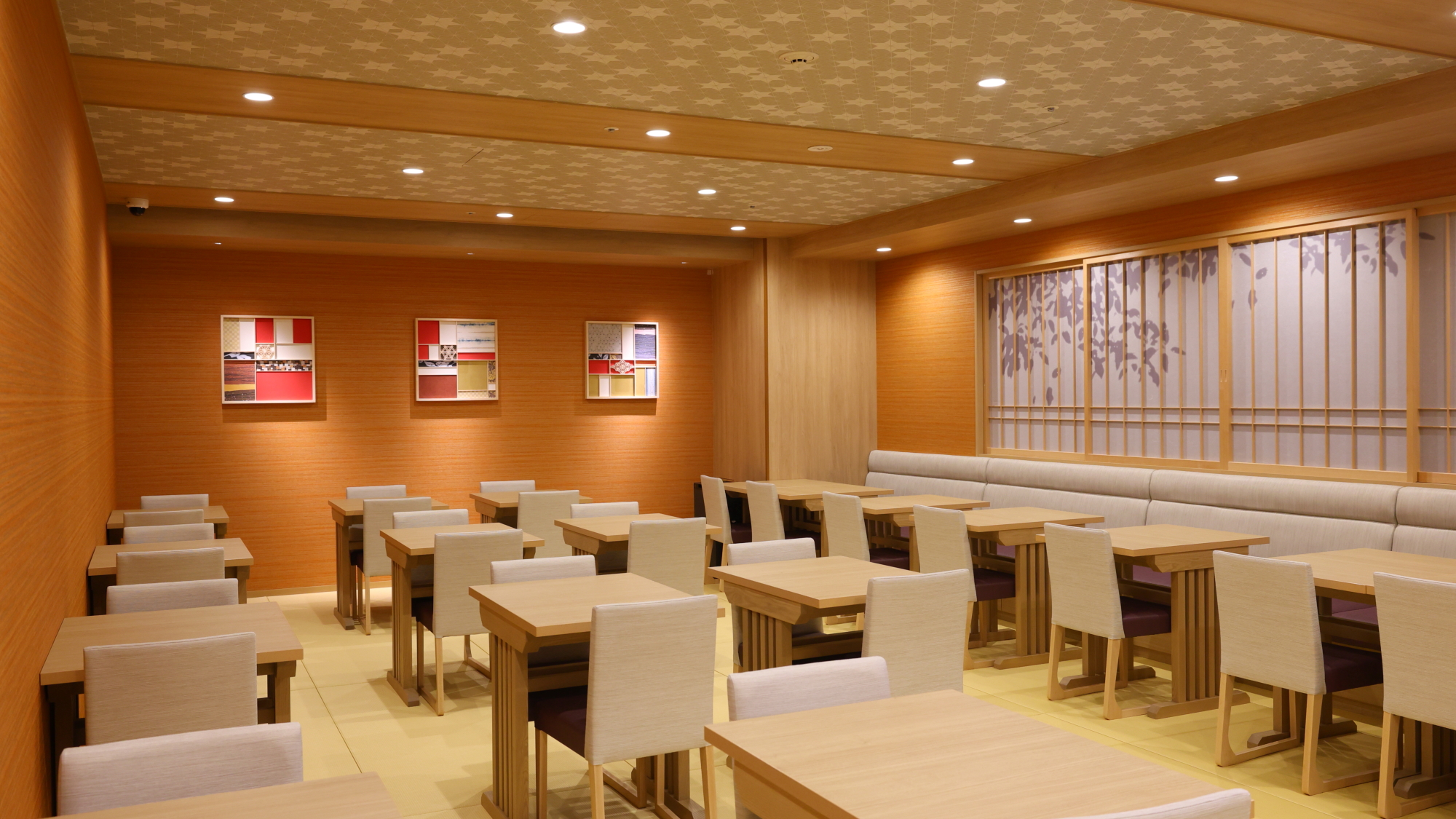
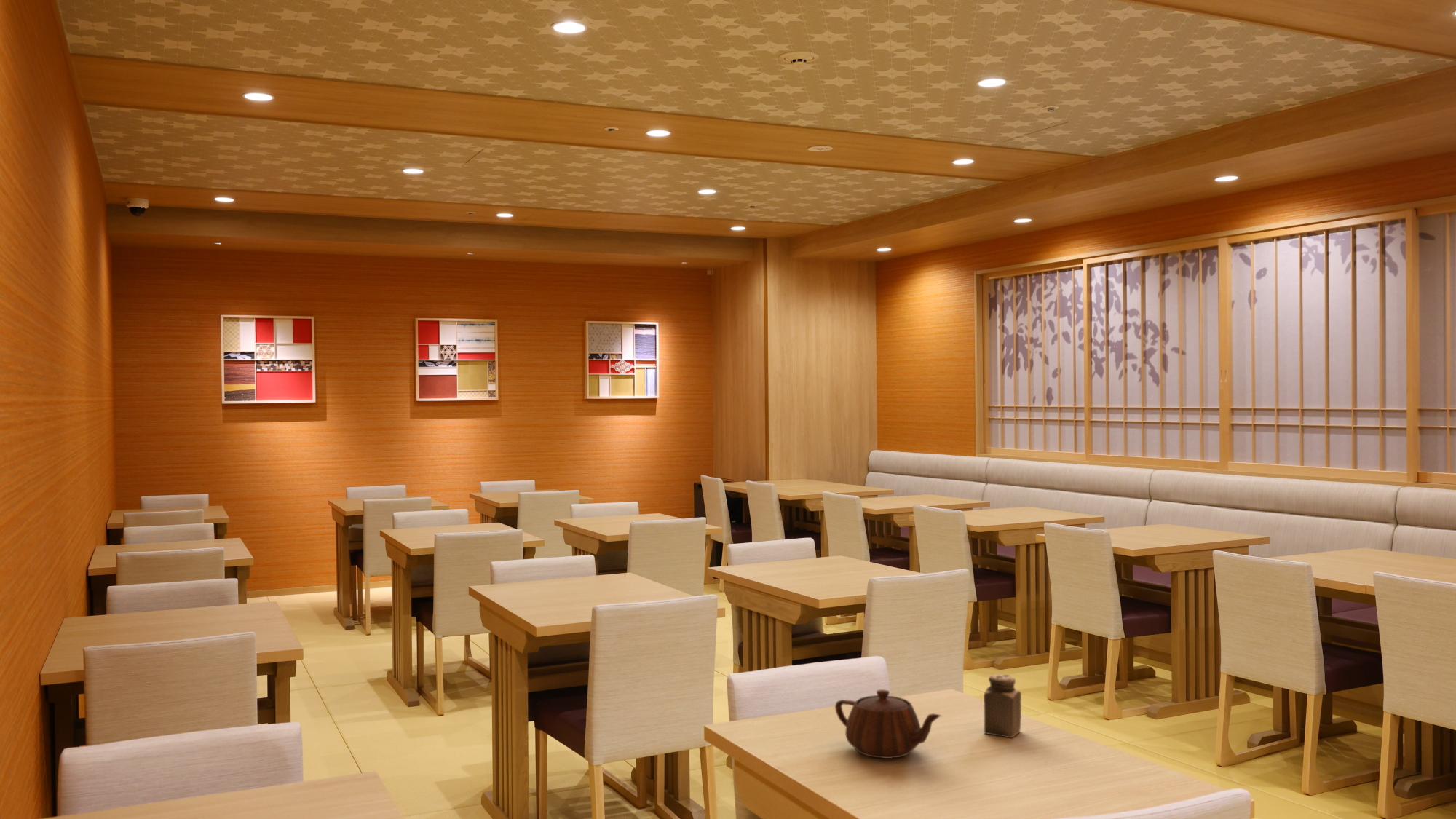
+ salt shaker [983,673,1022,739]
+ teapot [834,689,942,759]
